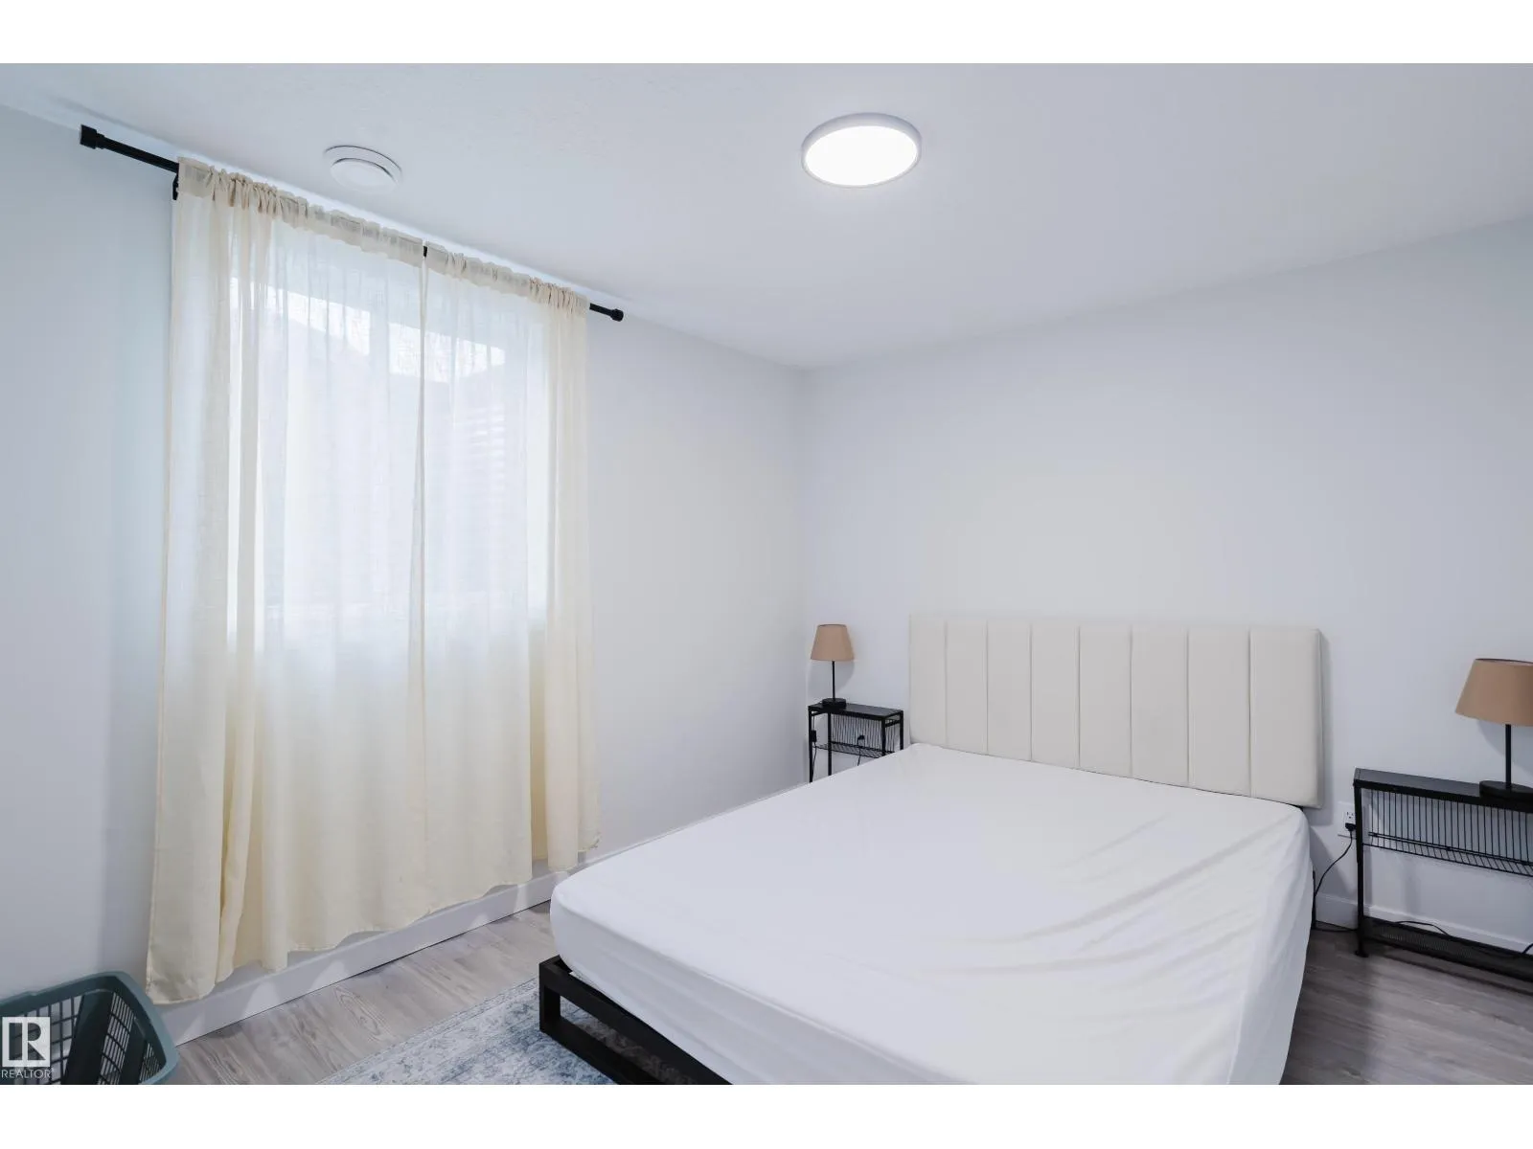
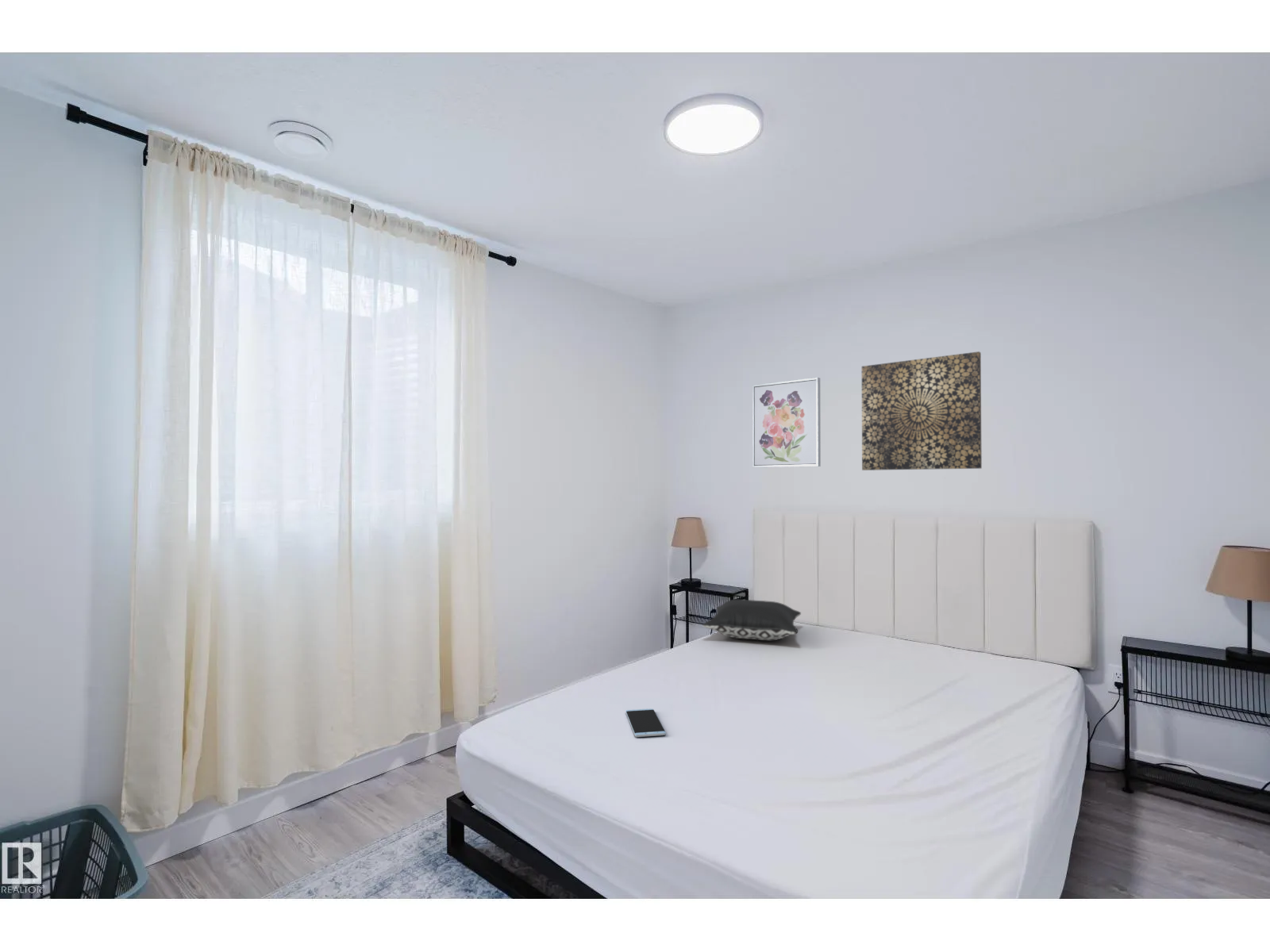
+ wall art [861,351,983,471]
+ smartphone [625,708,667,738]
+ wall art [752,377,822,468]
+ pillow [702,599,802,641]
